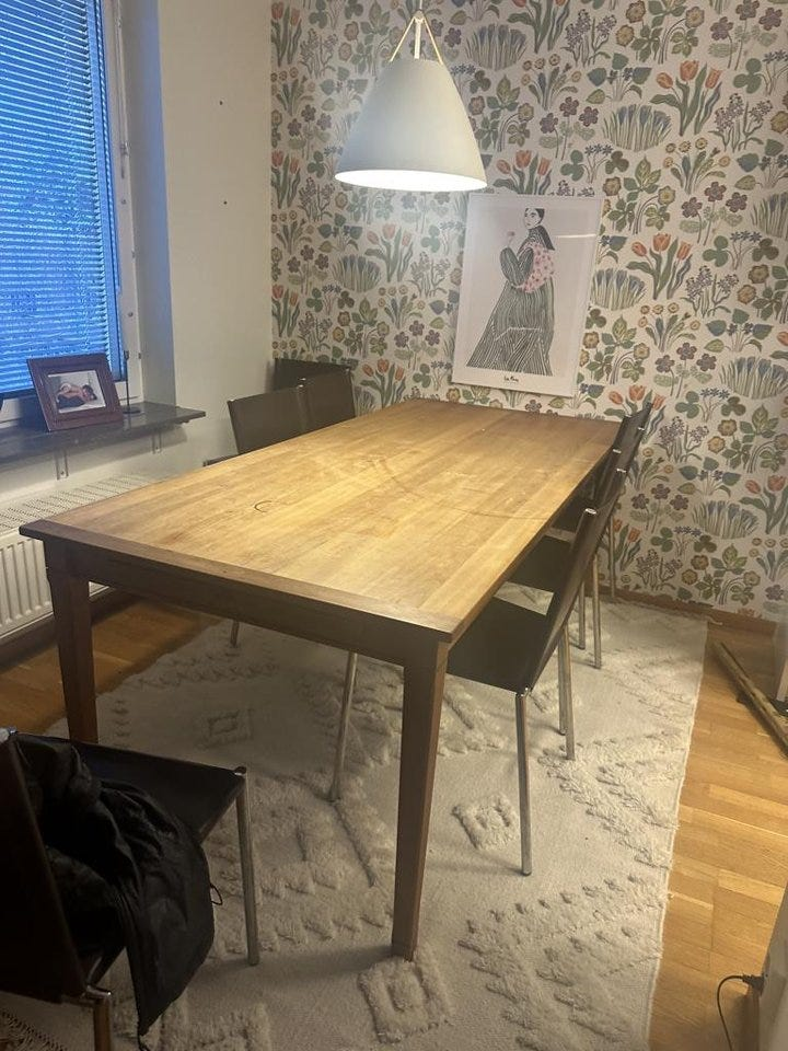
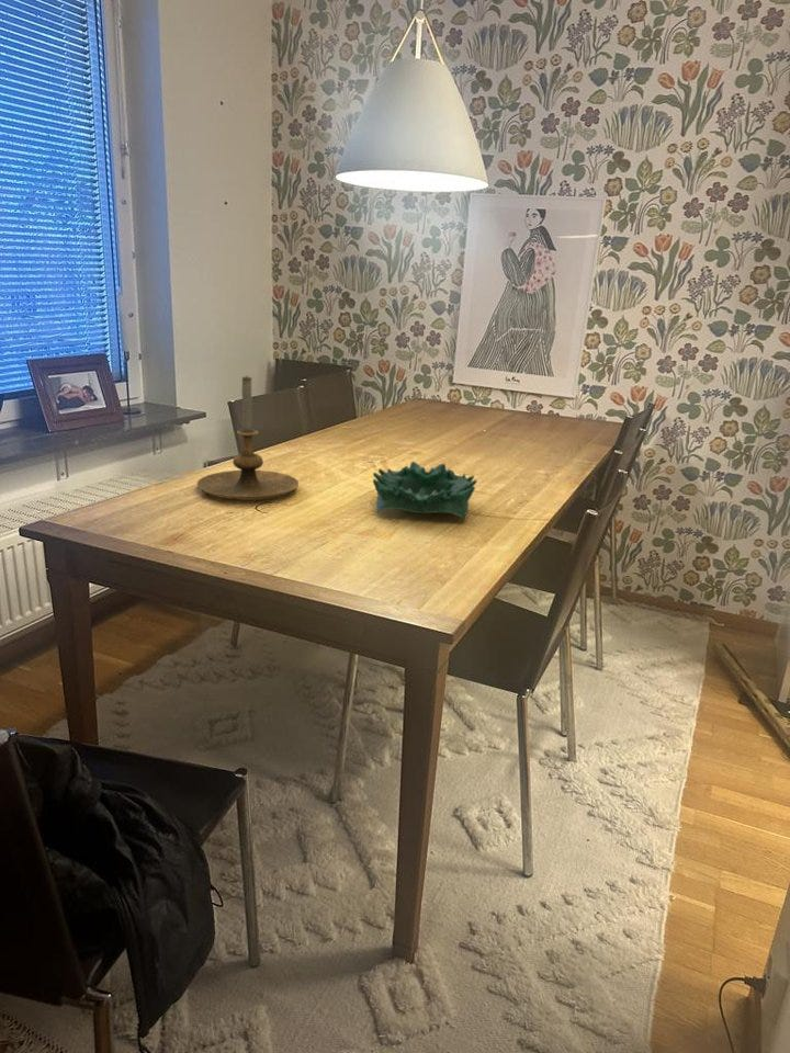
+ decorative bowl [372,461,478,520]
+ candle holder [196,375,300,501]
